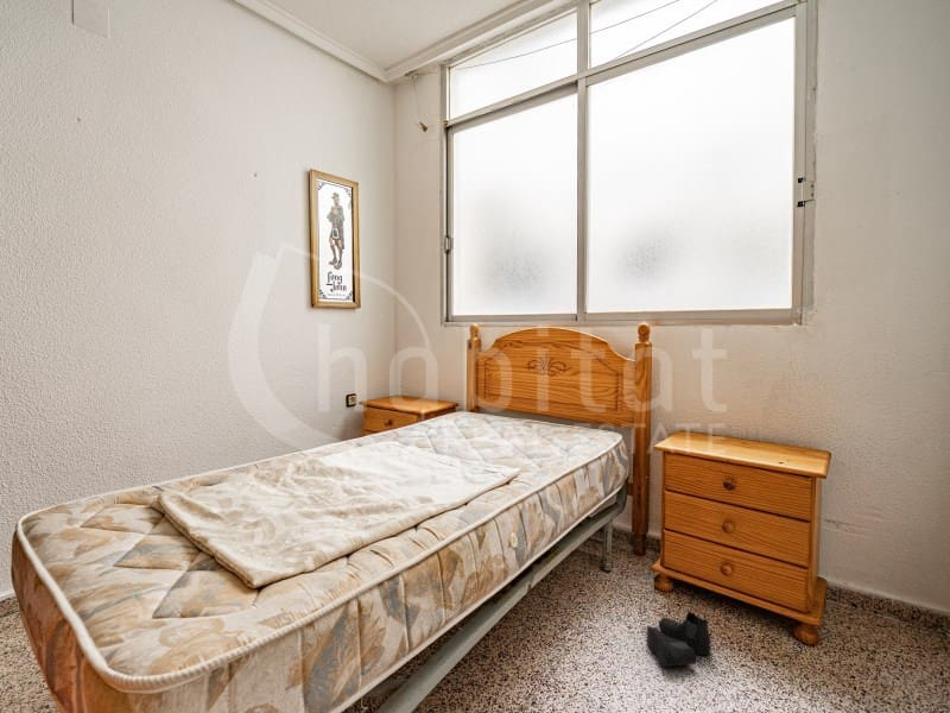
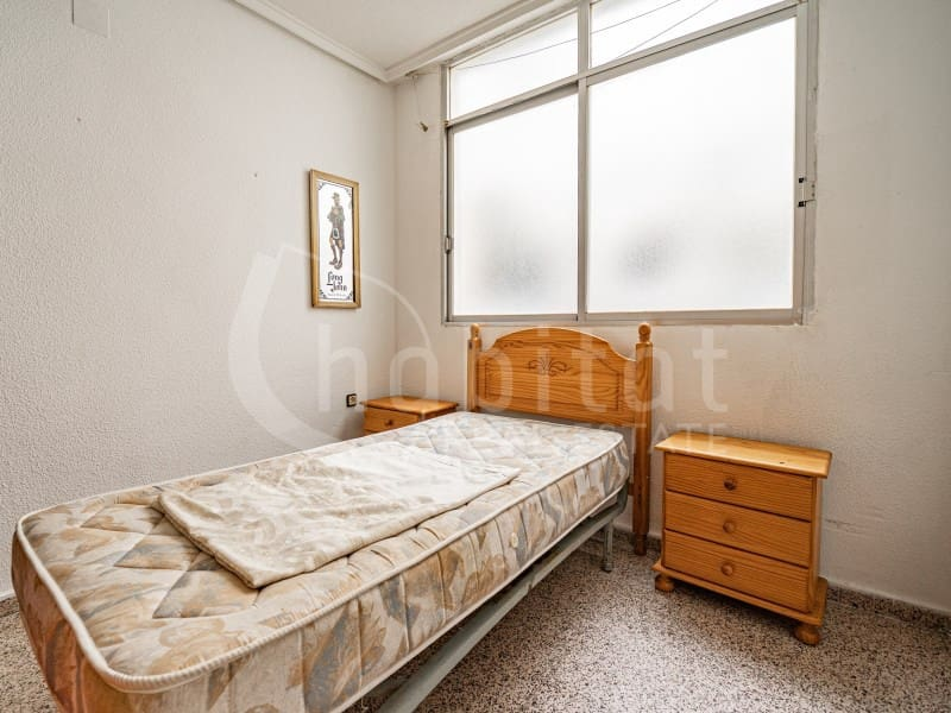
- boots [646,608,711,668]
